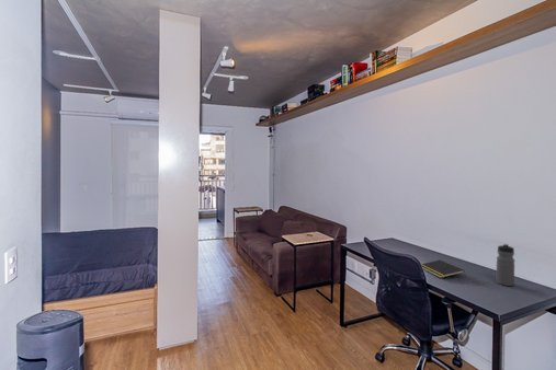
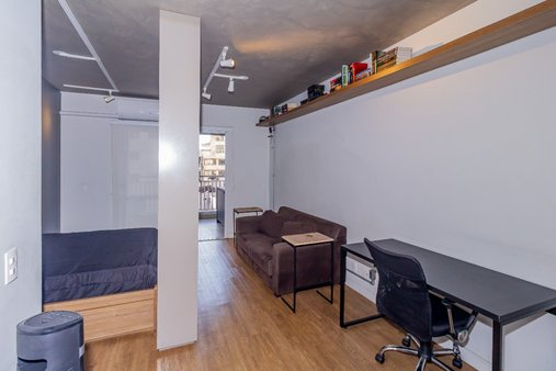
- notepad [420,259,466,279]
- water bottle [495,243,515,287]
